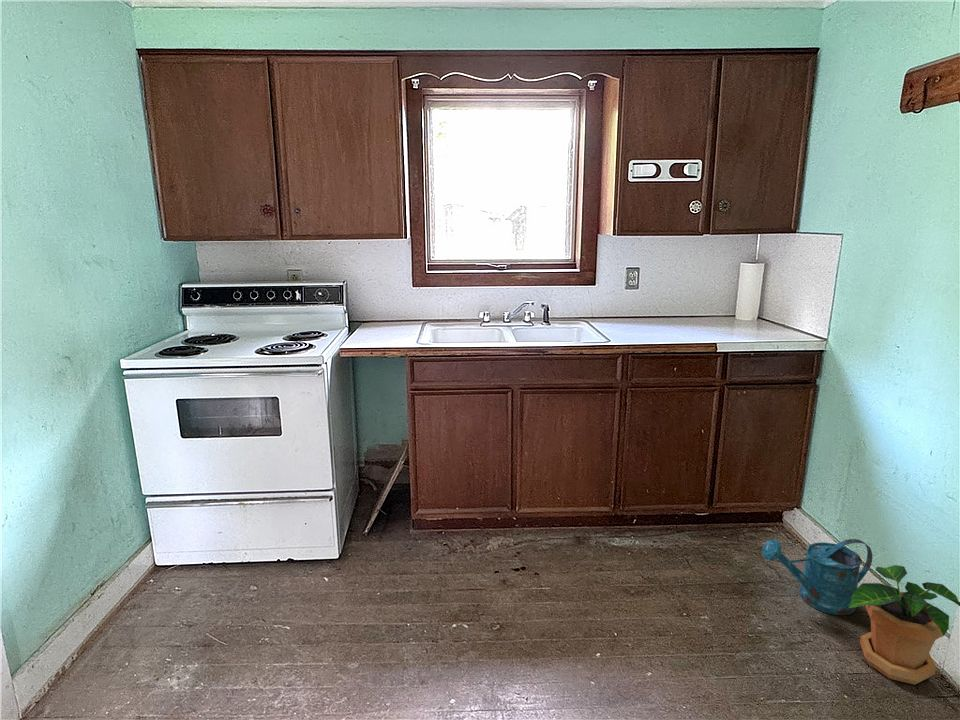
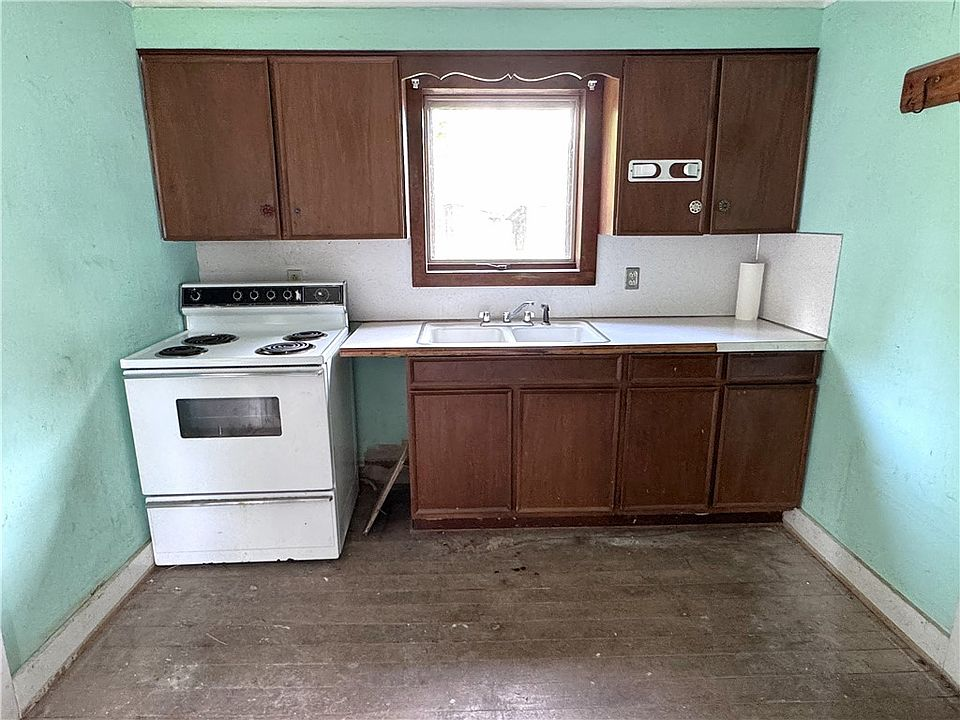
- watering can [761,538,873,616]
- potted plant [849,564,960,686]
